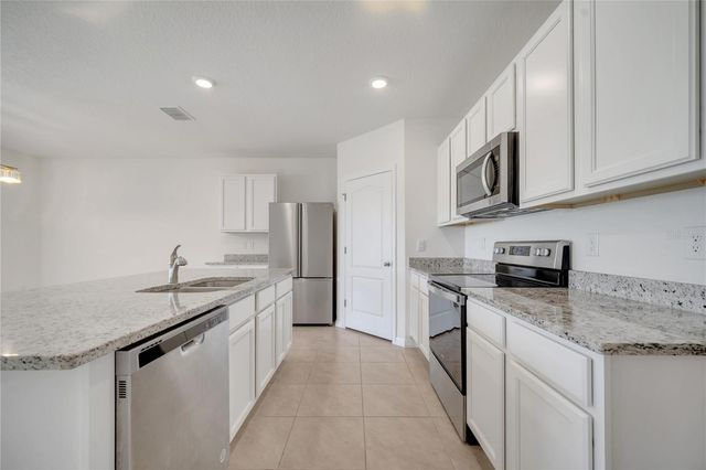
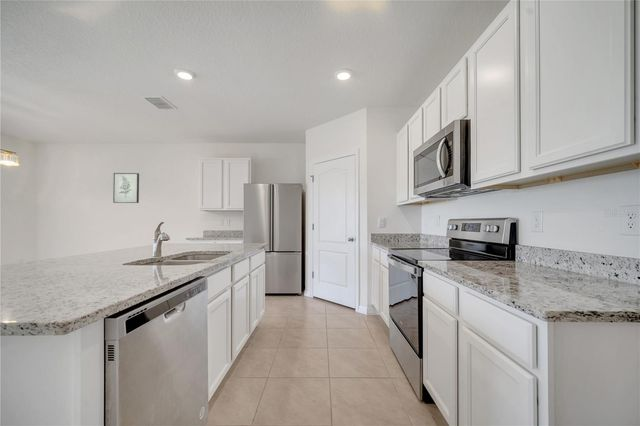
+ wall art [112,172,140,204]
